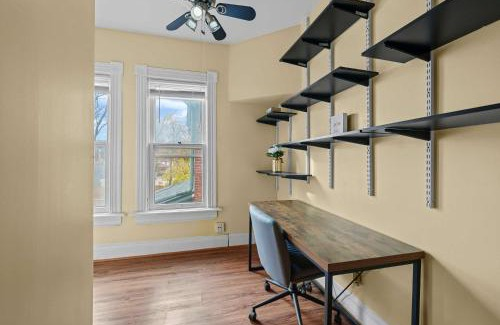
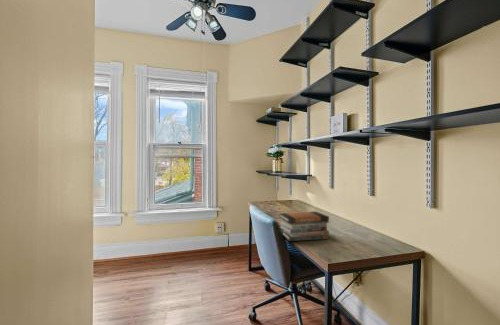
+ book stack [278,211,330,242]
